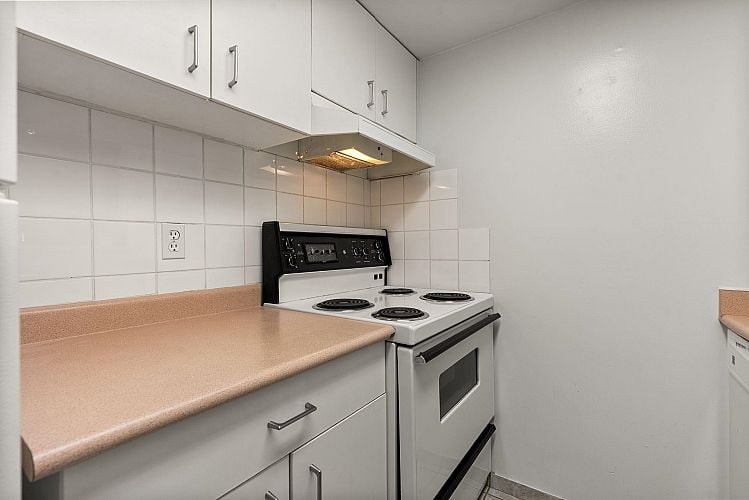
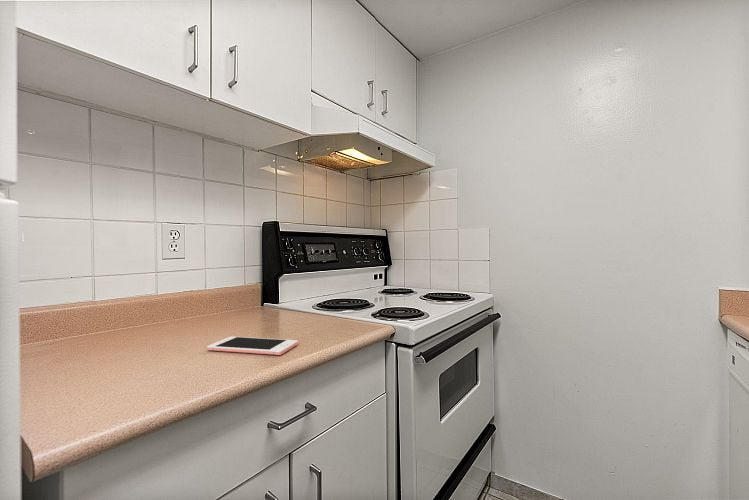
+ cell phone [206,336,299,356]
